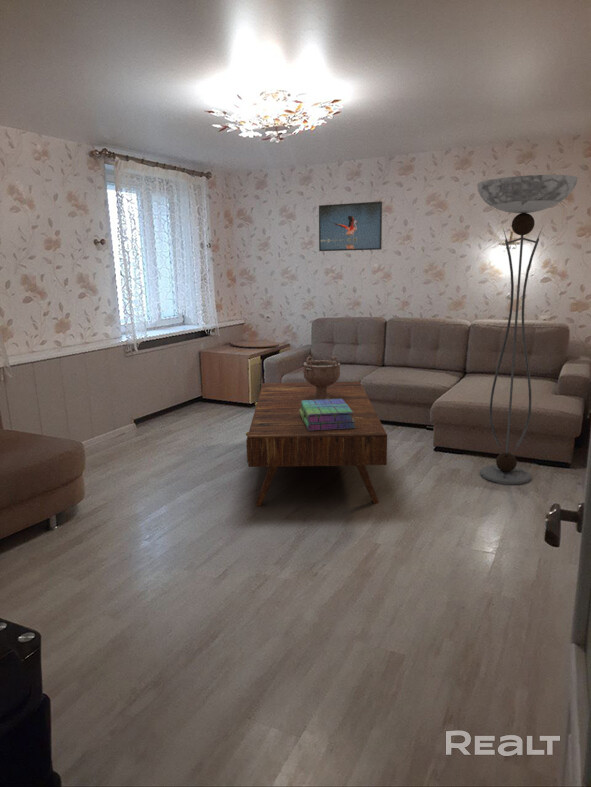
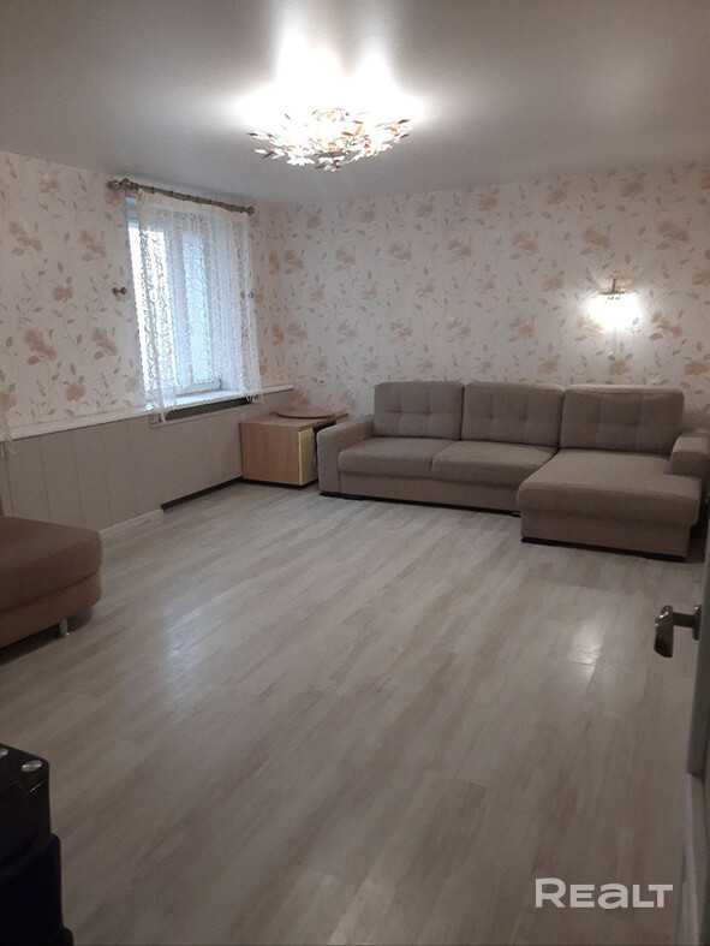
- floor lamp [476,174,579,486]
- coffee table [245,381,388,507]
- stack of books [299,399,356,431]
- decorative bowl [302,354,341,400]
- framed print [318,200,383,252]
